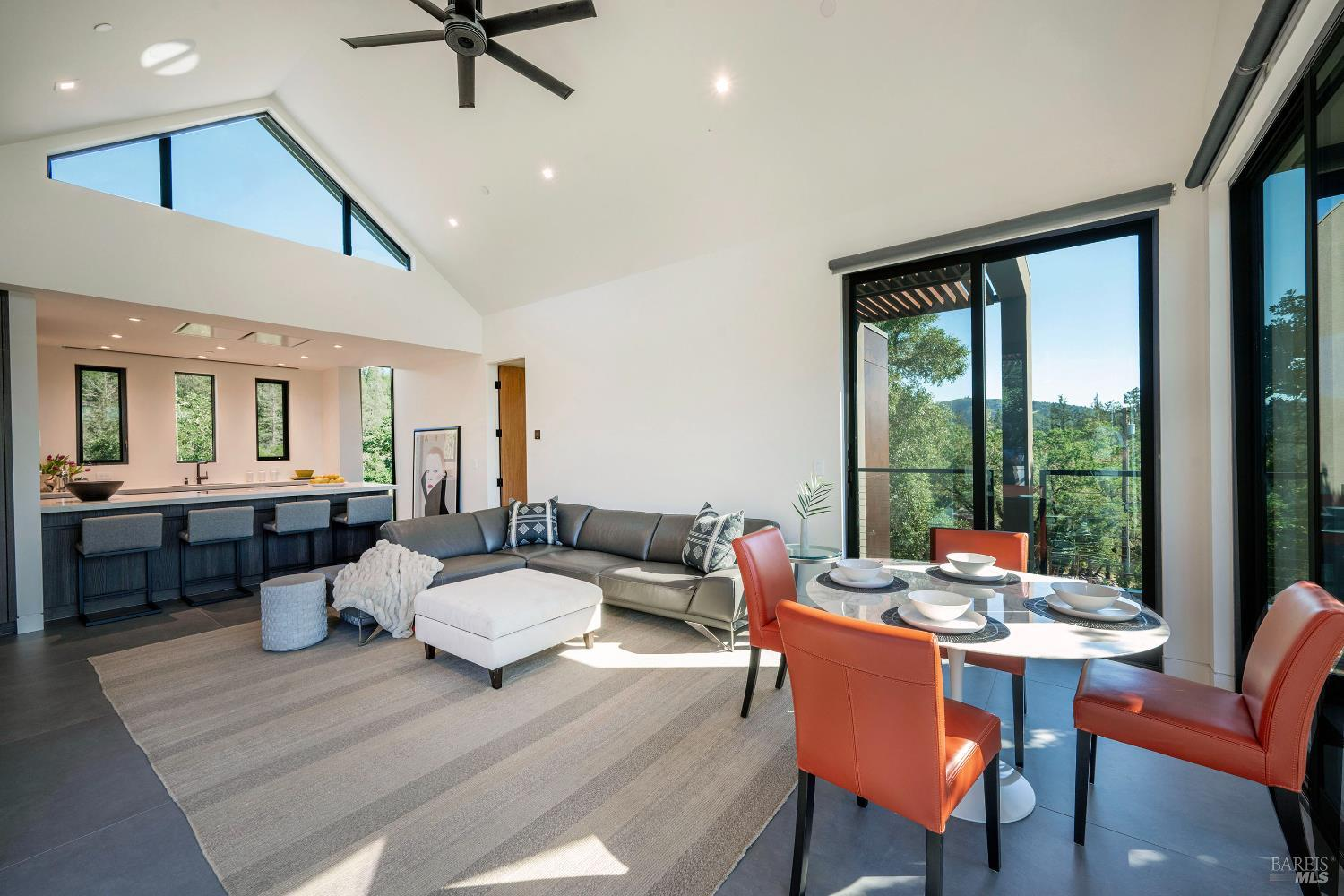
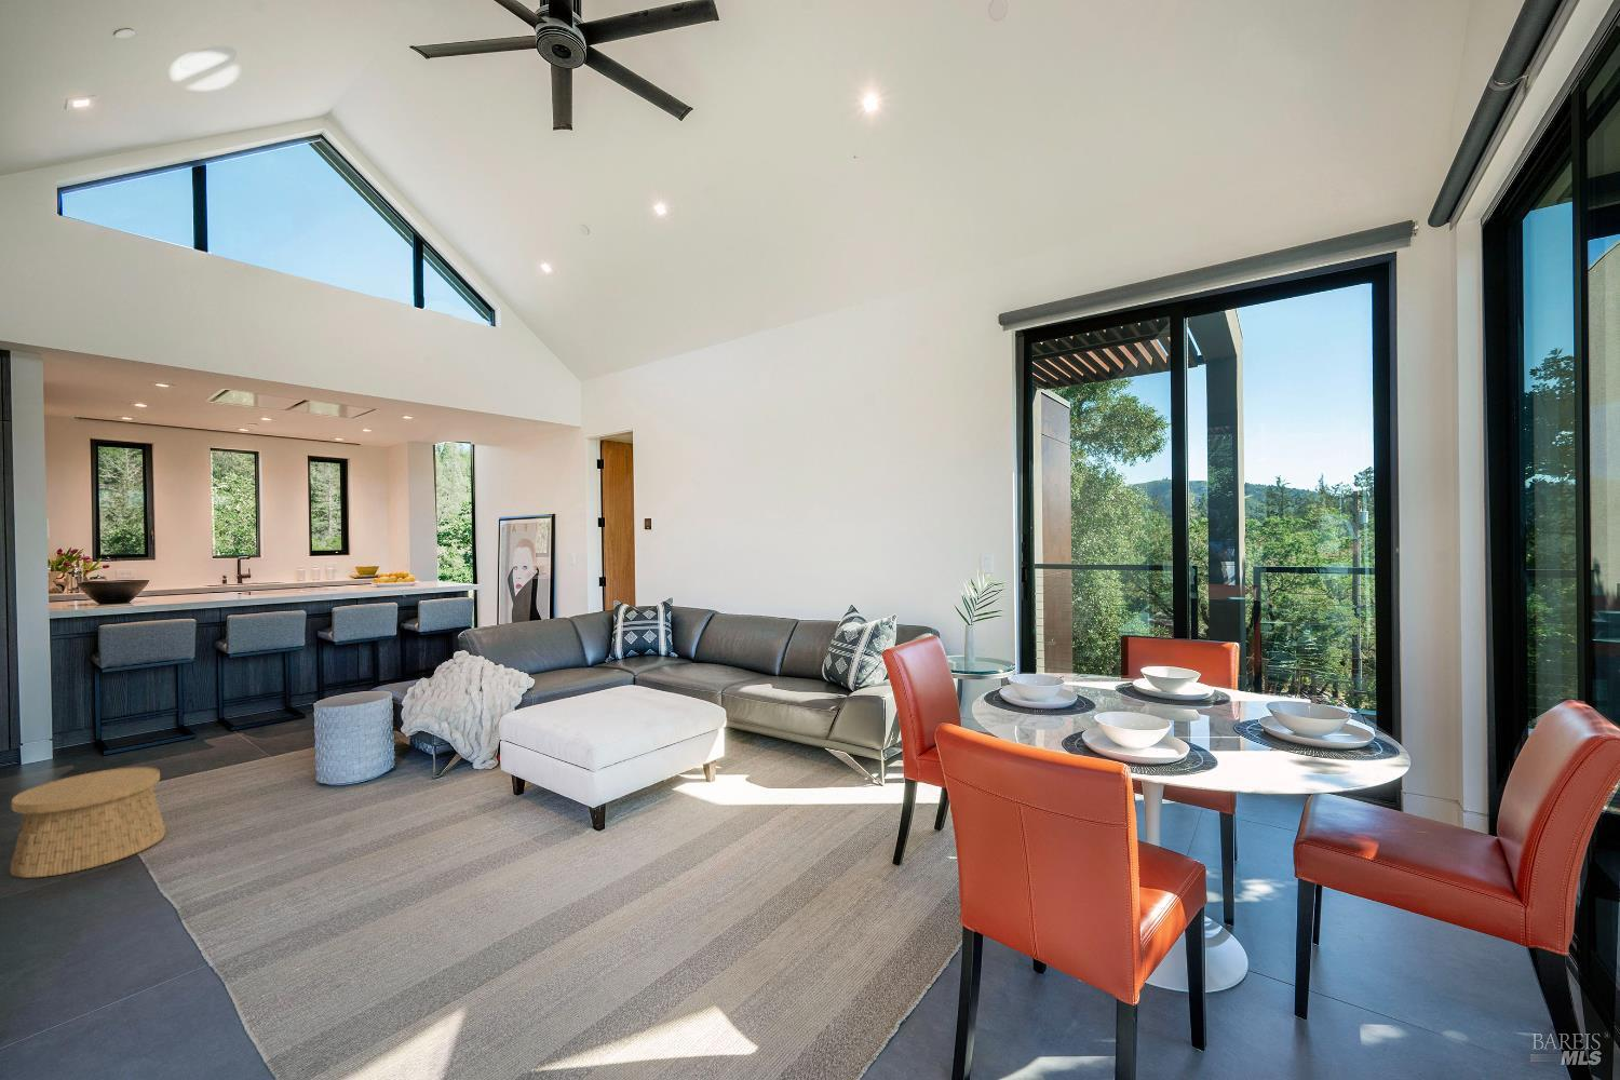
+ basket [8,765,166,879]
